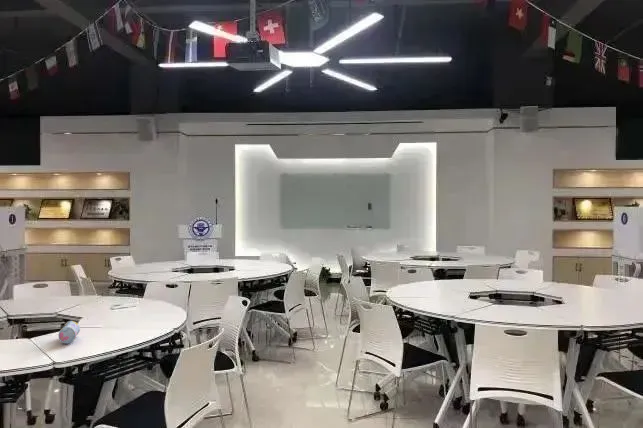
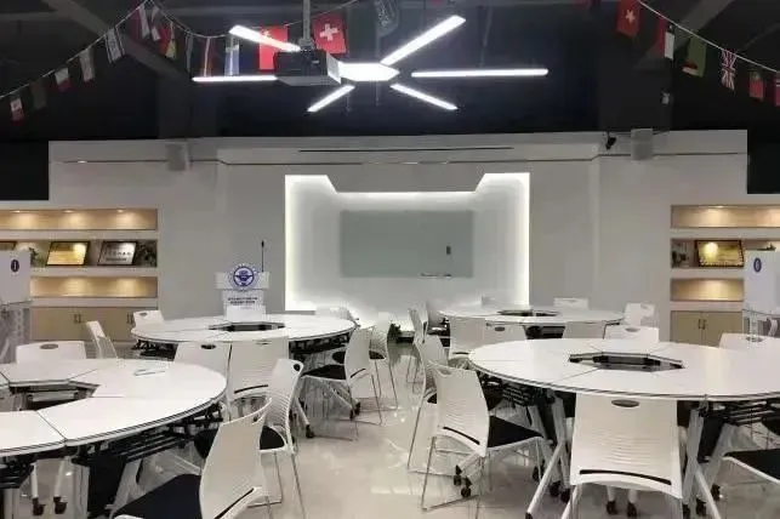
- pencil case [58,320,81,345]
